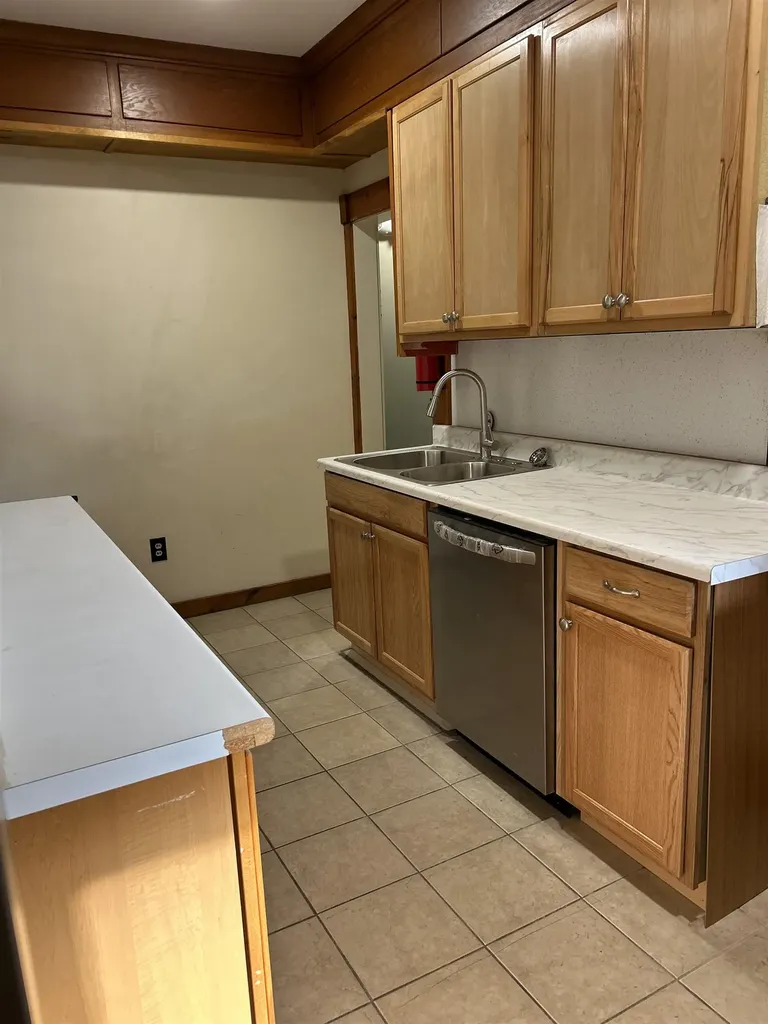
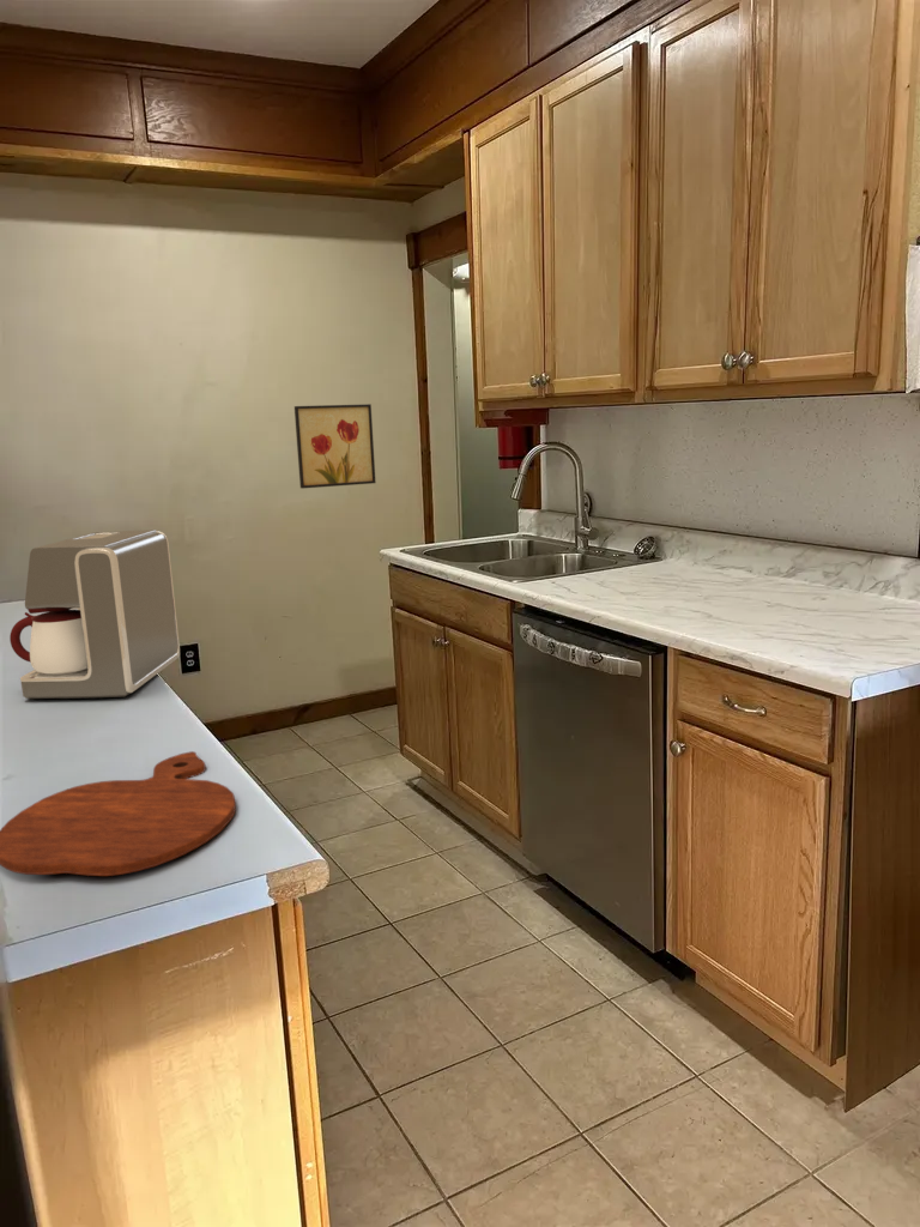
+ cutting board [0,750,237,877]
+ wall art [293,403,377,490]
+ coffee maker [8,528,181,700]
